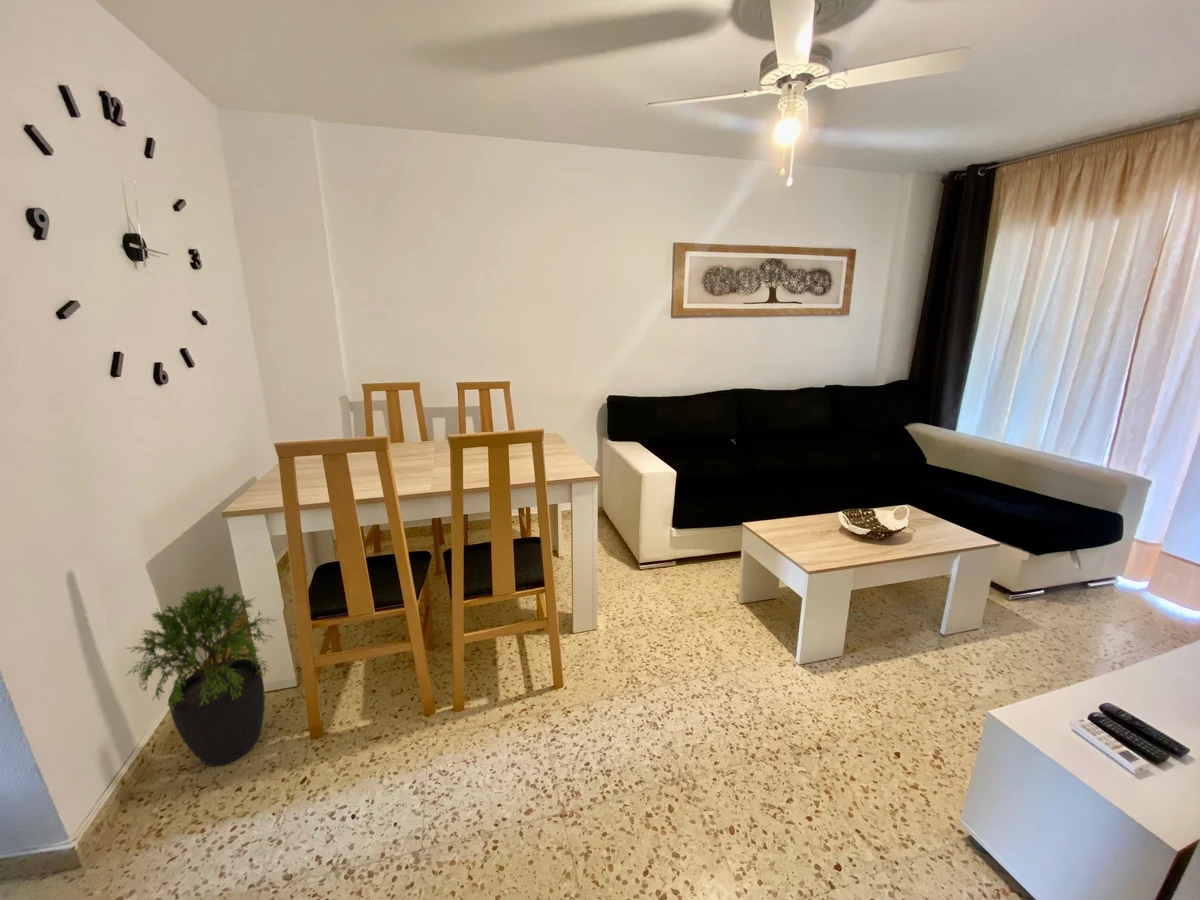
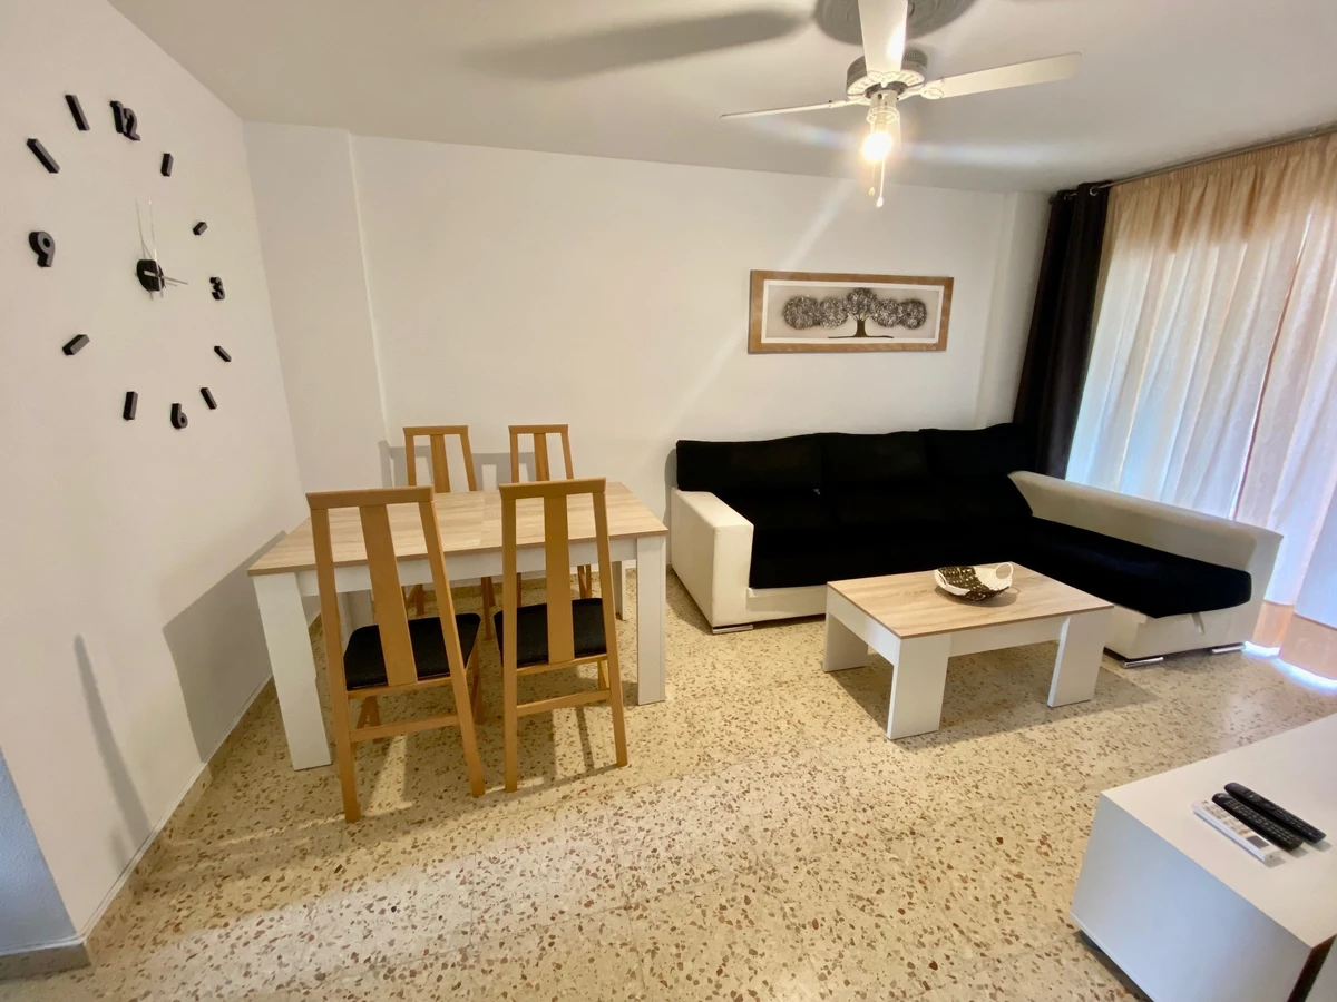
- potted plant [125,583,276,767]
